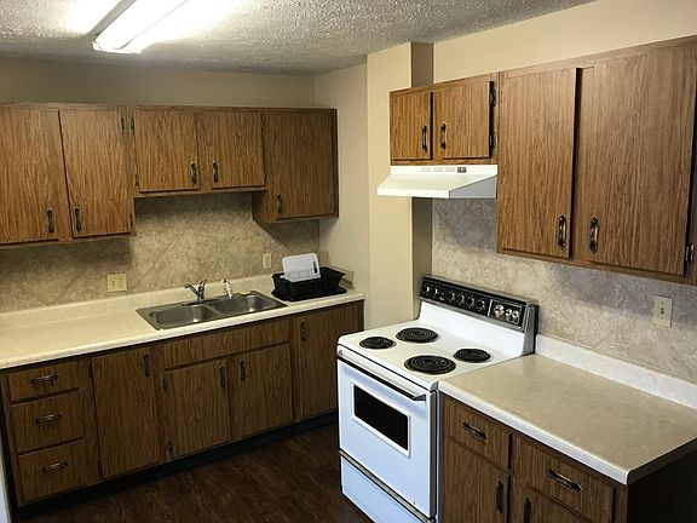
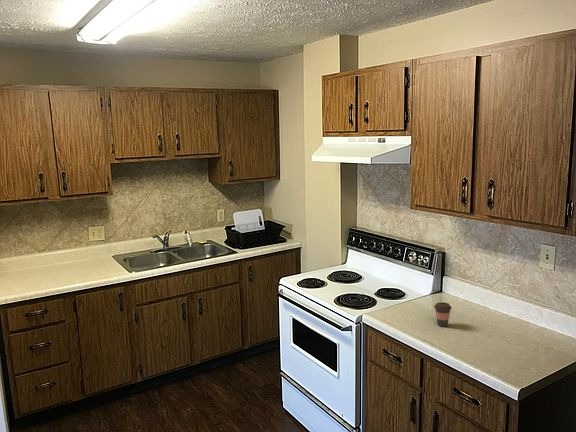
+ coffee cup [433,301,453,328]
